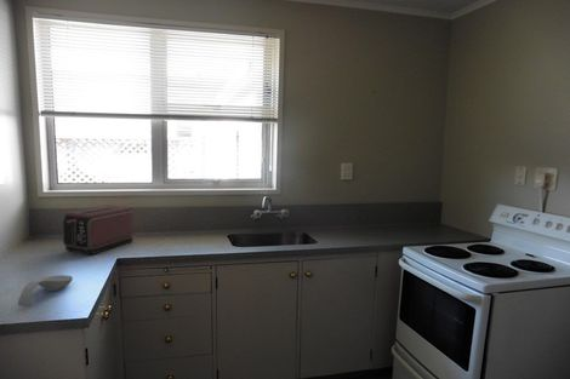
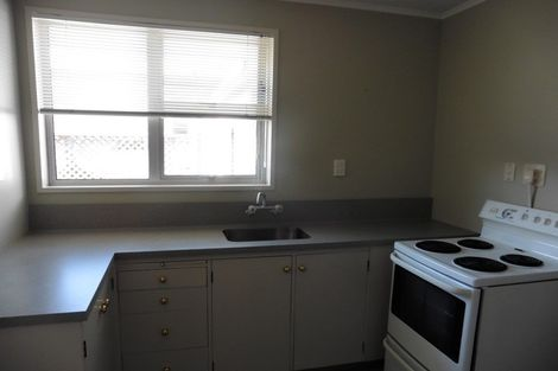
- toaster [61,203,135,255]
- spoon rest [17,274,74,308]
